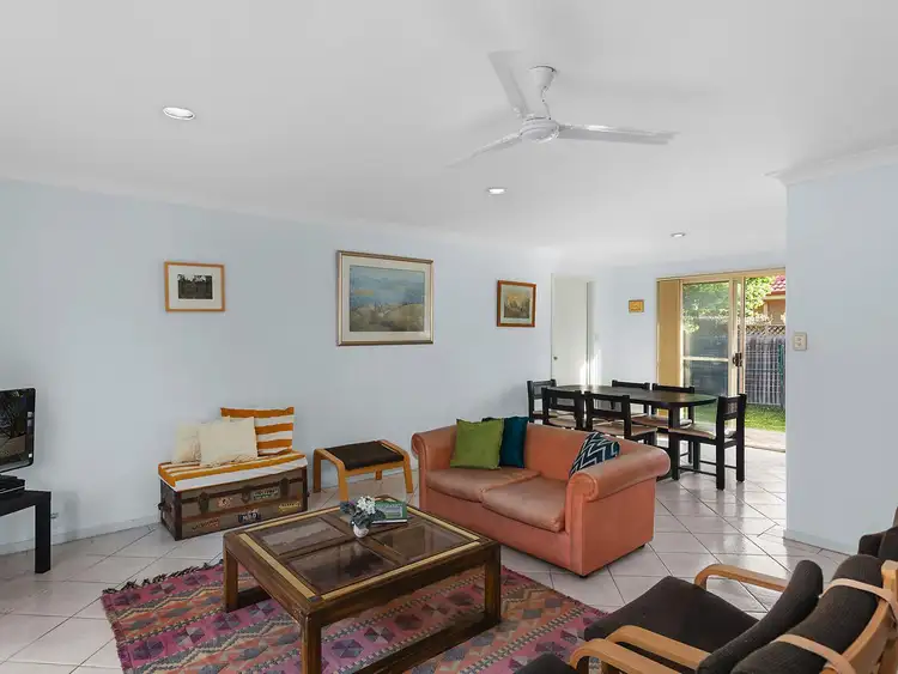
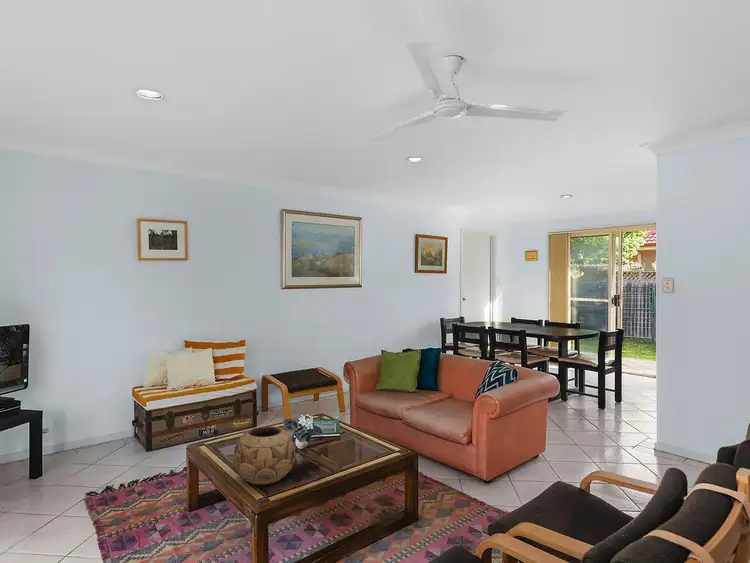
+ decorative bowl [232,425,296,486]
